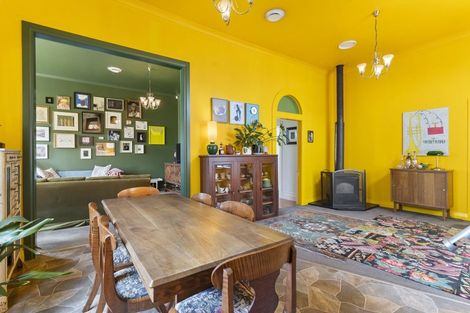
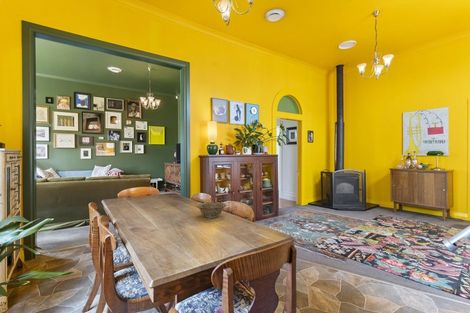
+ decorative bowl [196,201,227,219]
